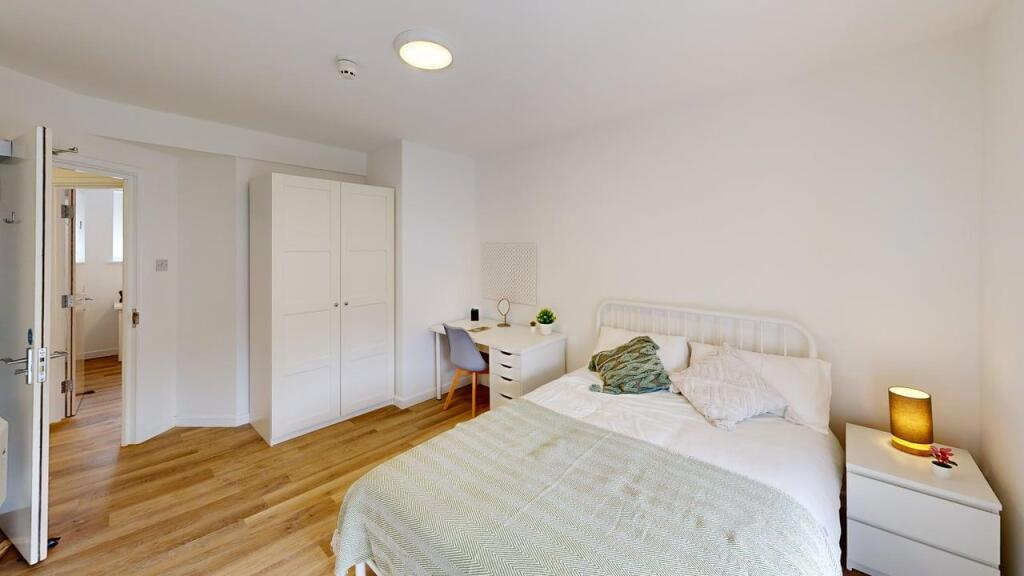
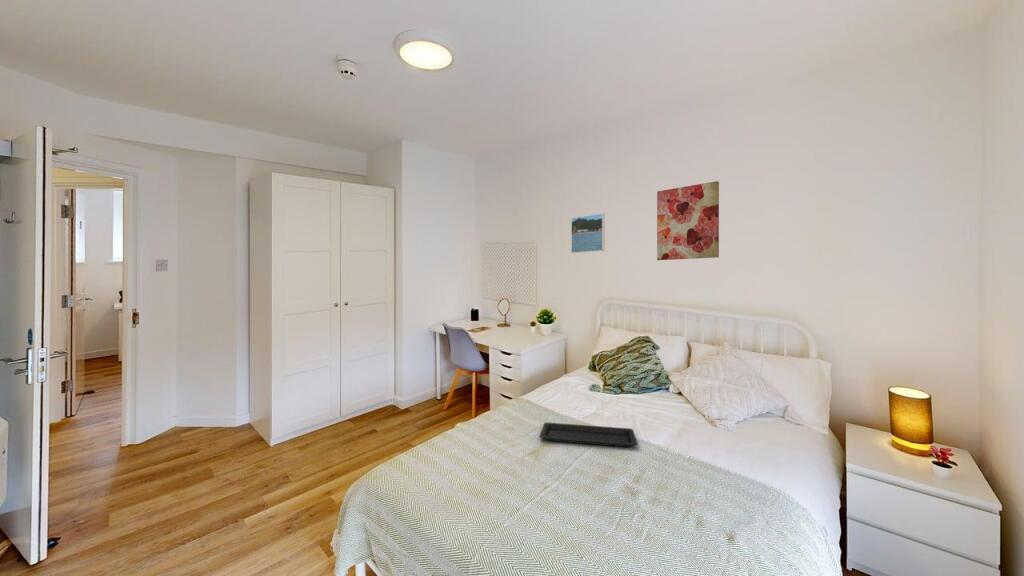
+ wall art [656,180,720,261]
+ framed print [570,212,606,254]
+ serving tray [539,422,638,448]
